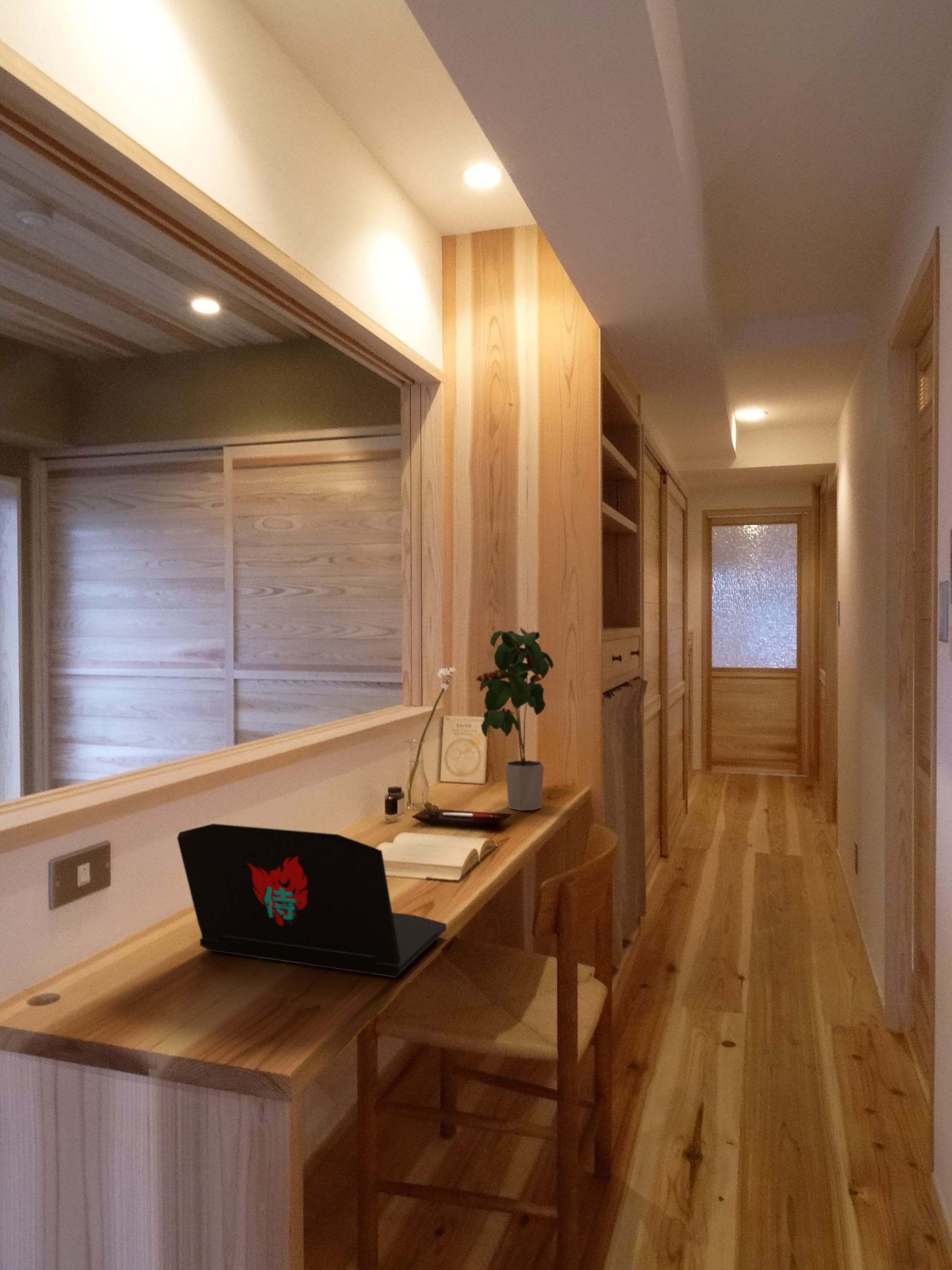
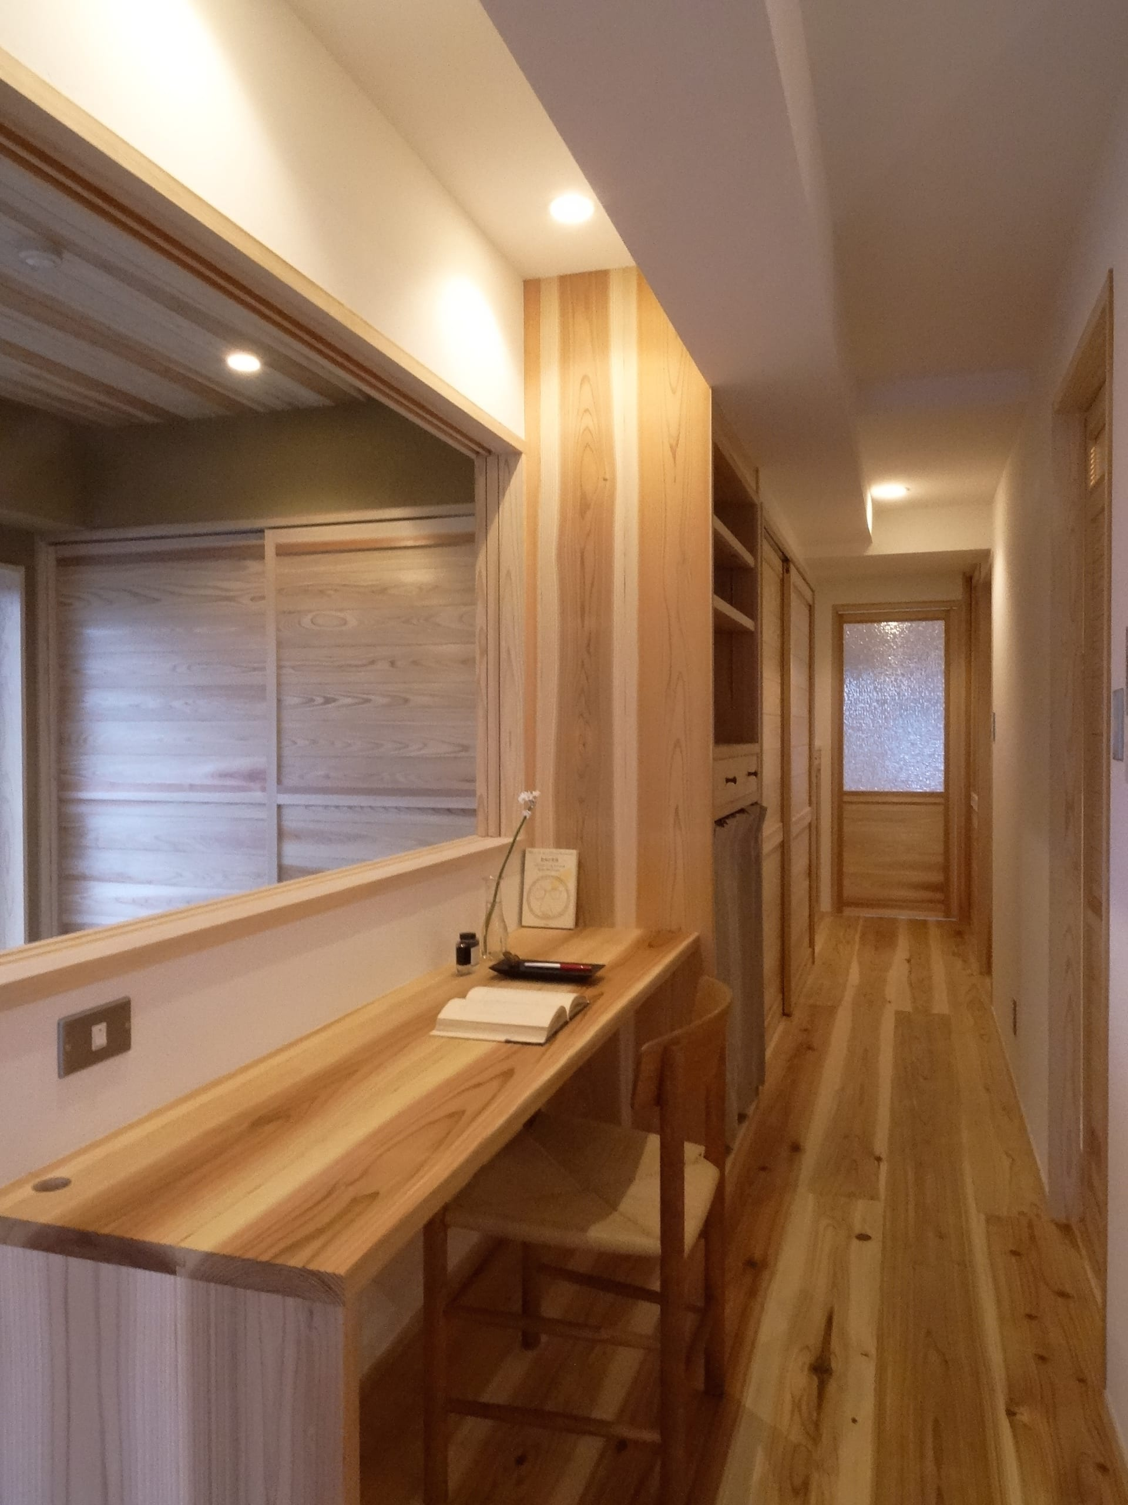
- laptop [177,823,447,978]
- potted plant [476,627,554,811]
